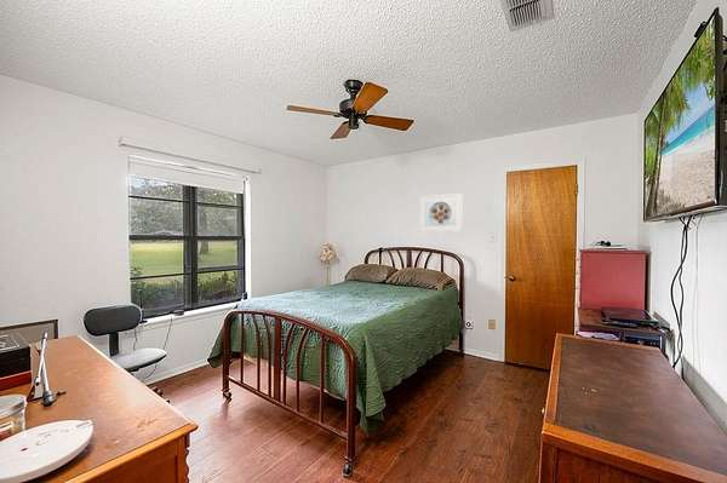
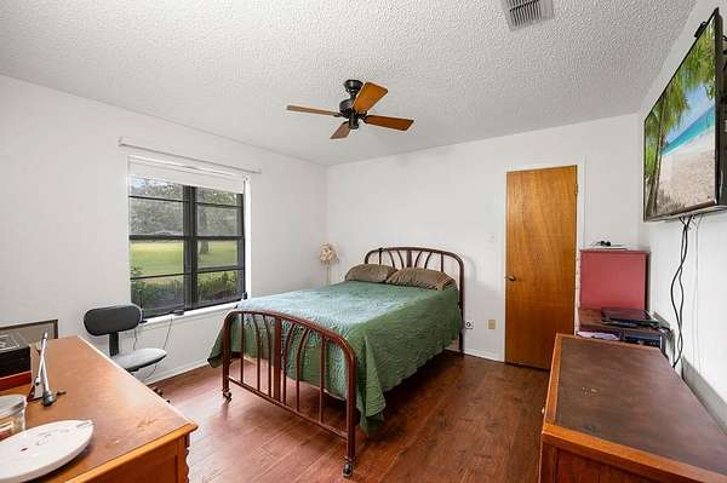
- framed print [418,192,464,232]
